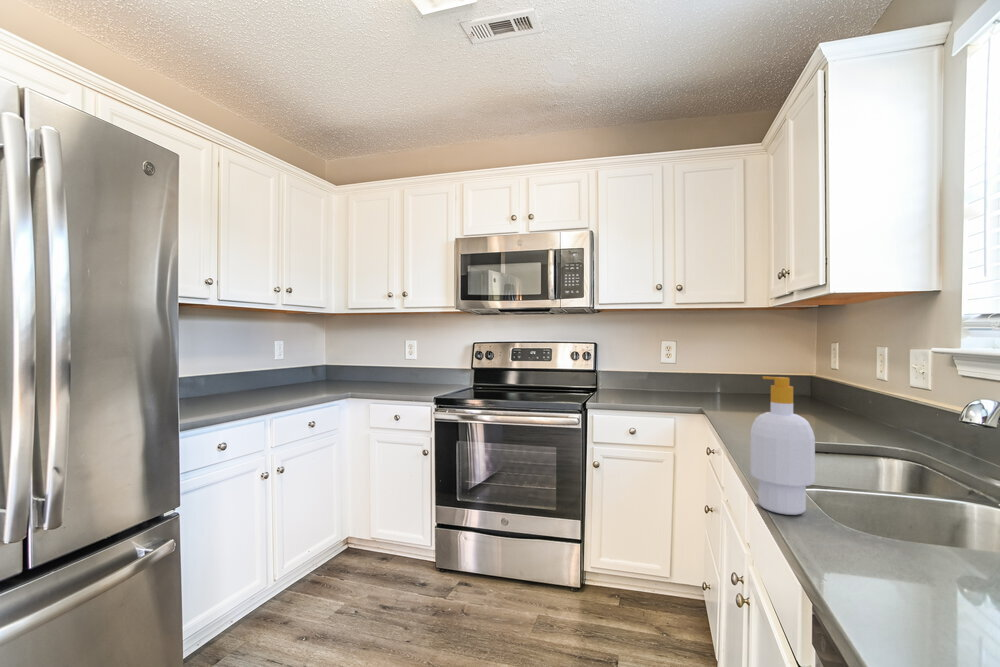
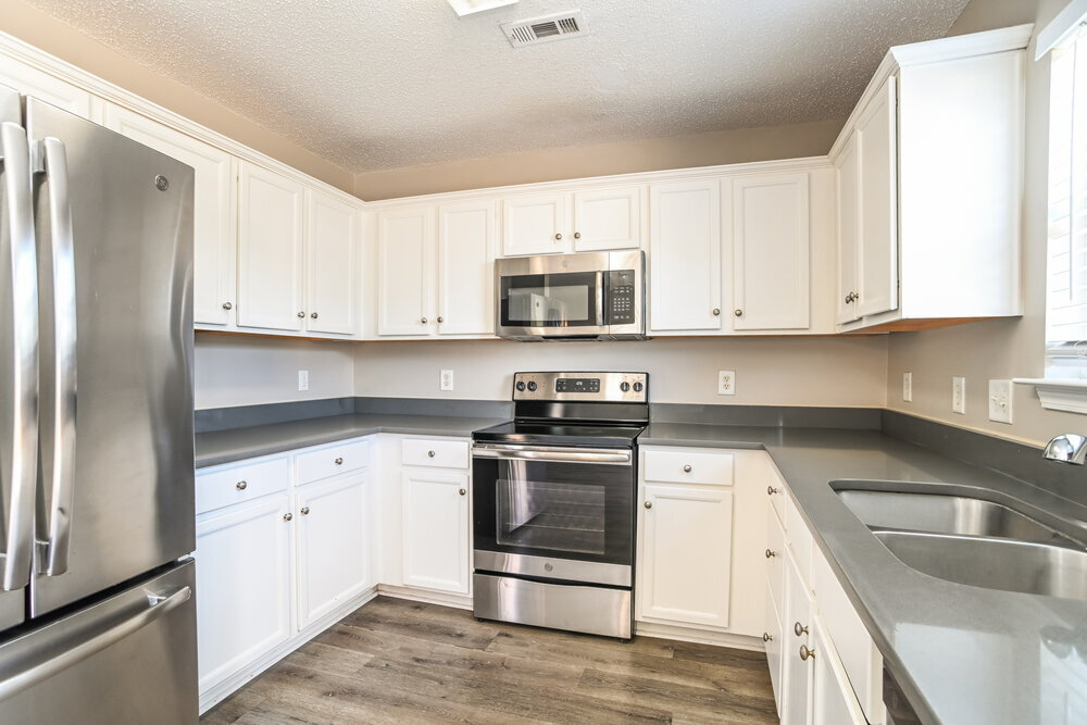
- soap bottle [750,375,816,516]
